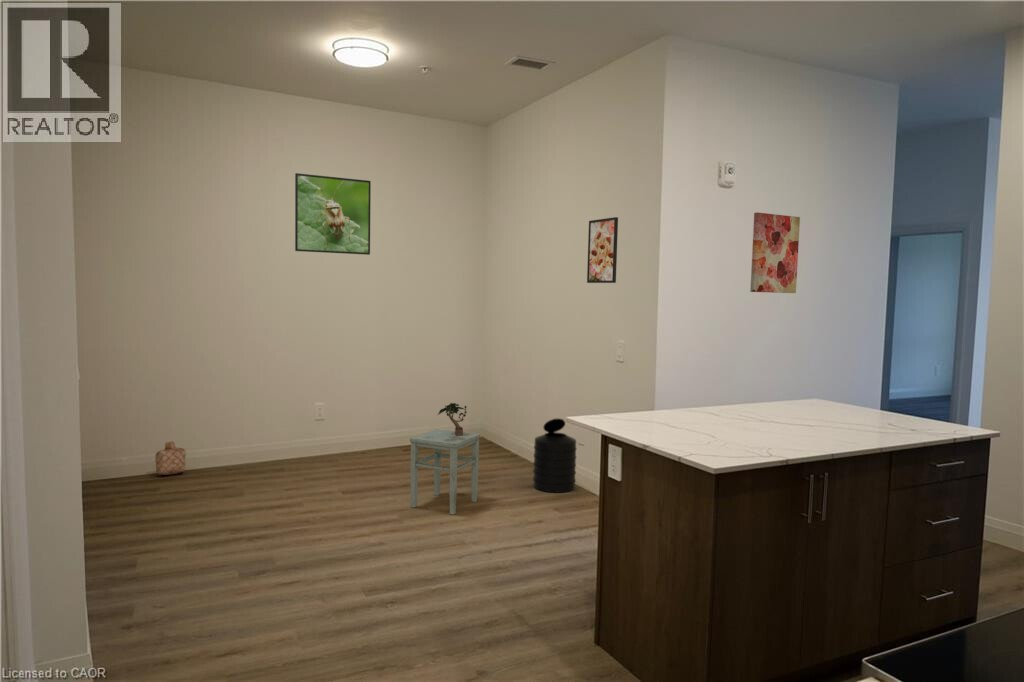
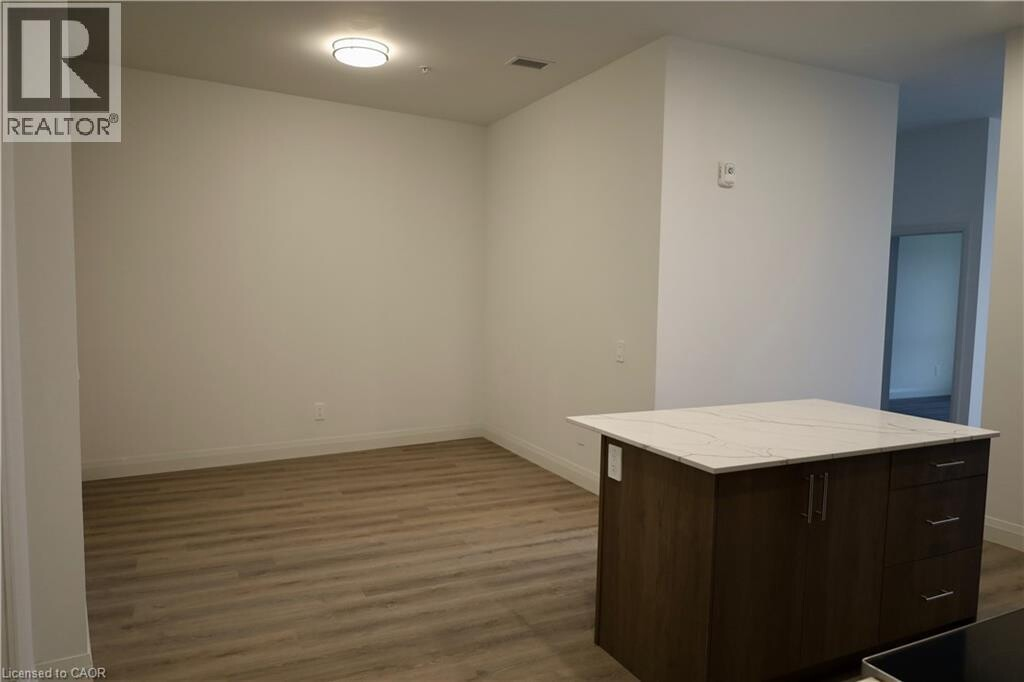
- trash can [532,417,578,494]
- basket [154,440,187,476]
- potted plant [437,402,468,436]
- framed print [294,172,372,256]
- stool [409,428,481,516]
- wall art [749,211,801,294]
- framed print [586,216,619,284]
